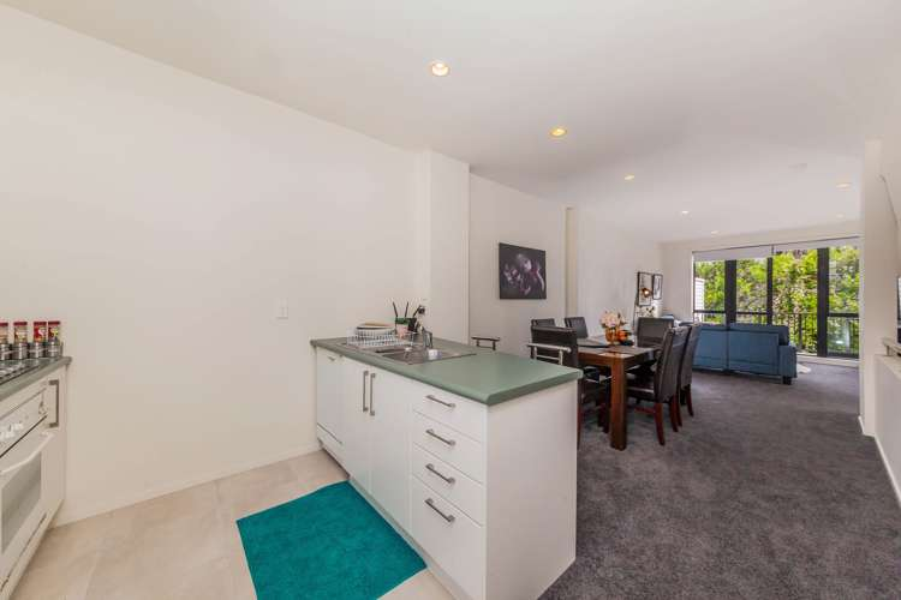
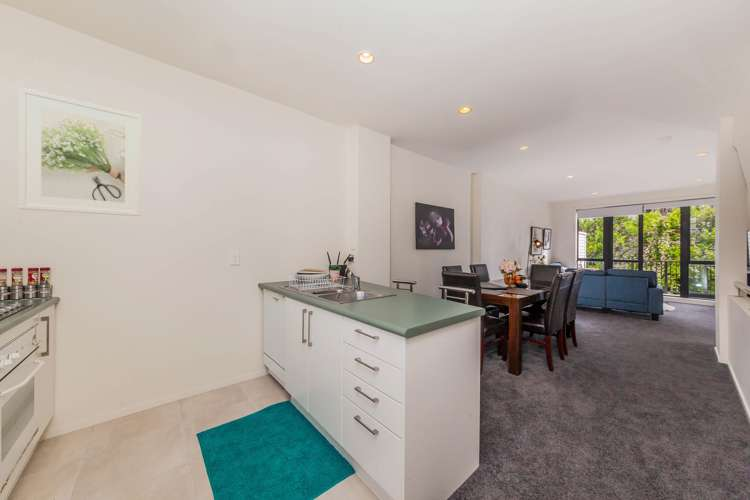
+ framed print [18,86,142,217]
